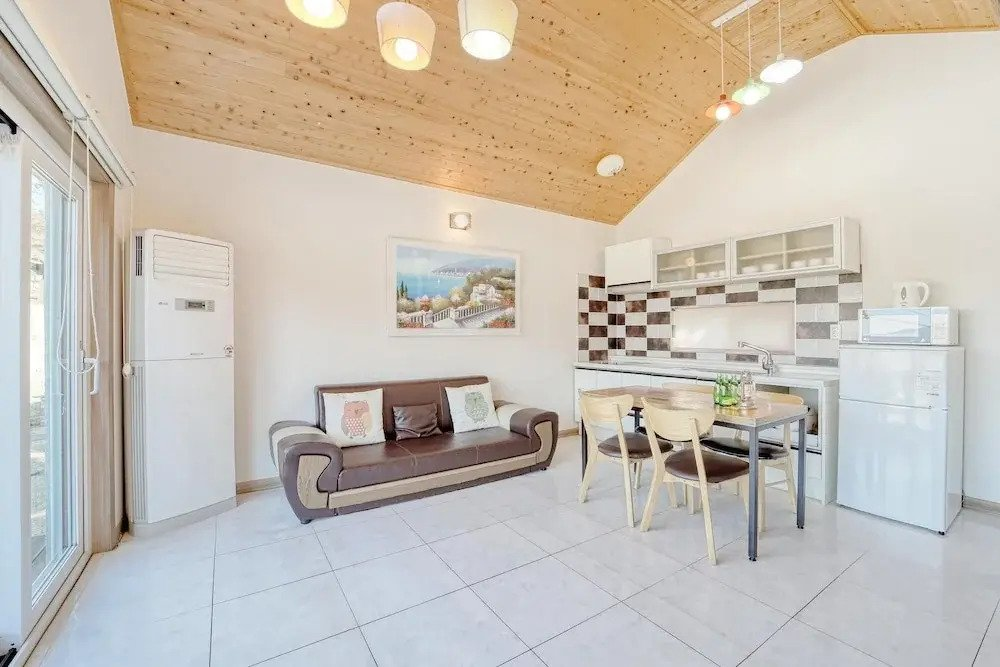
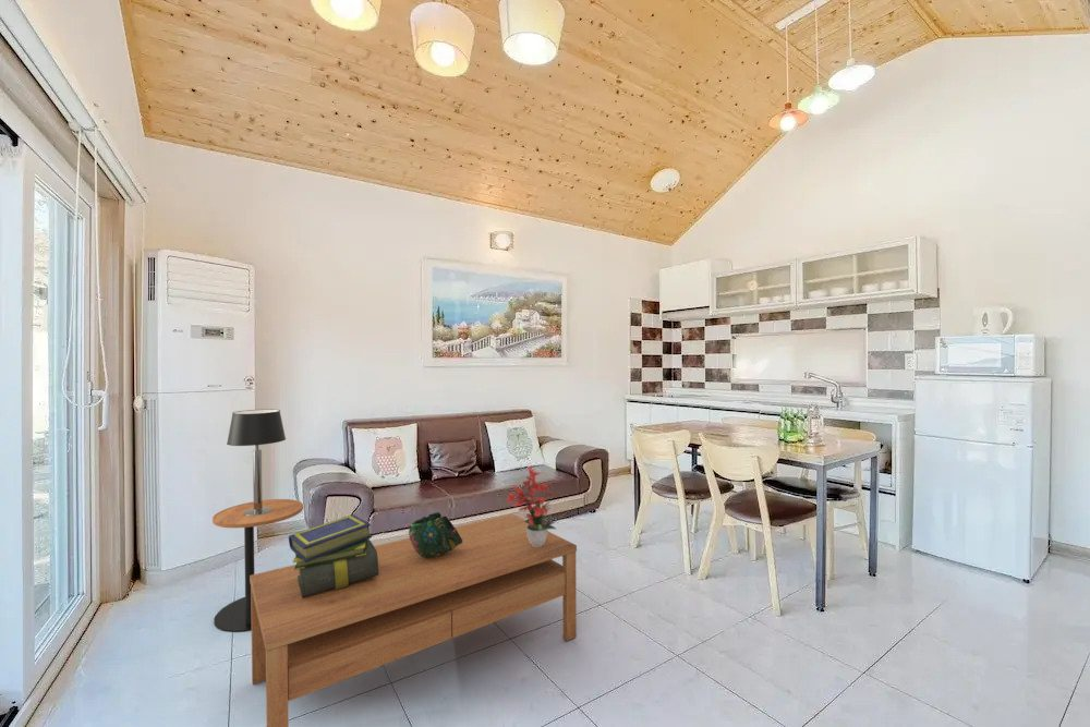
+ coffee table [250,512,578,727]
+ decorative bowl [408,511,463,558]
+ stack of books [288,513,378,597]
+ table lamp [226,409,287,516]
+ side table [211,498,304,633]
+ potted flower [506,464,558,547]
